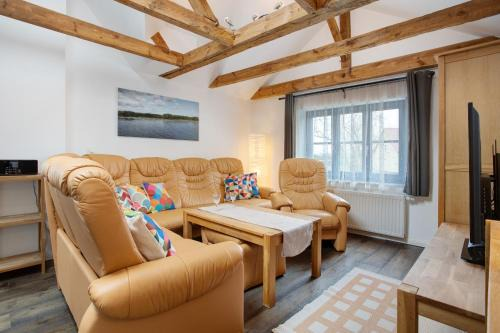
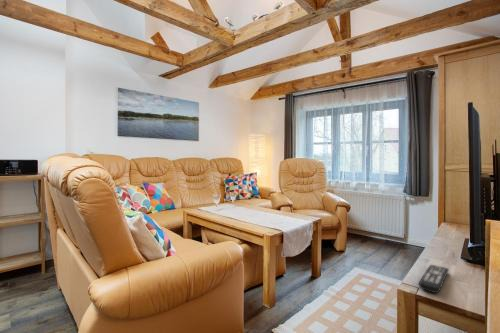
+ remote control [418,264,450,294]
